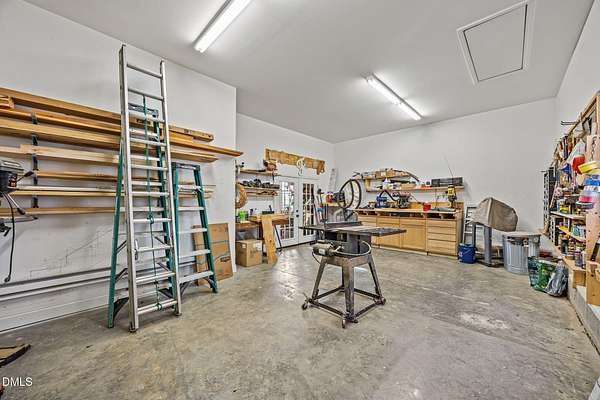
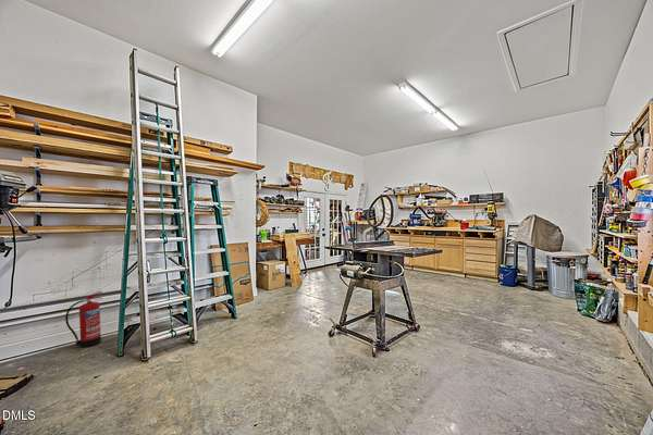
+ fire extinguisher [64,290,103,348]
